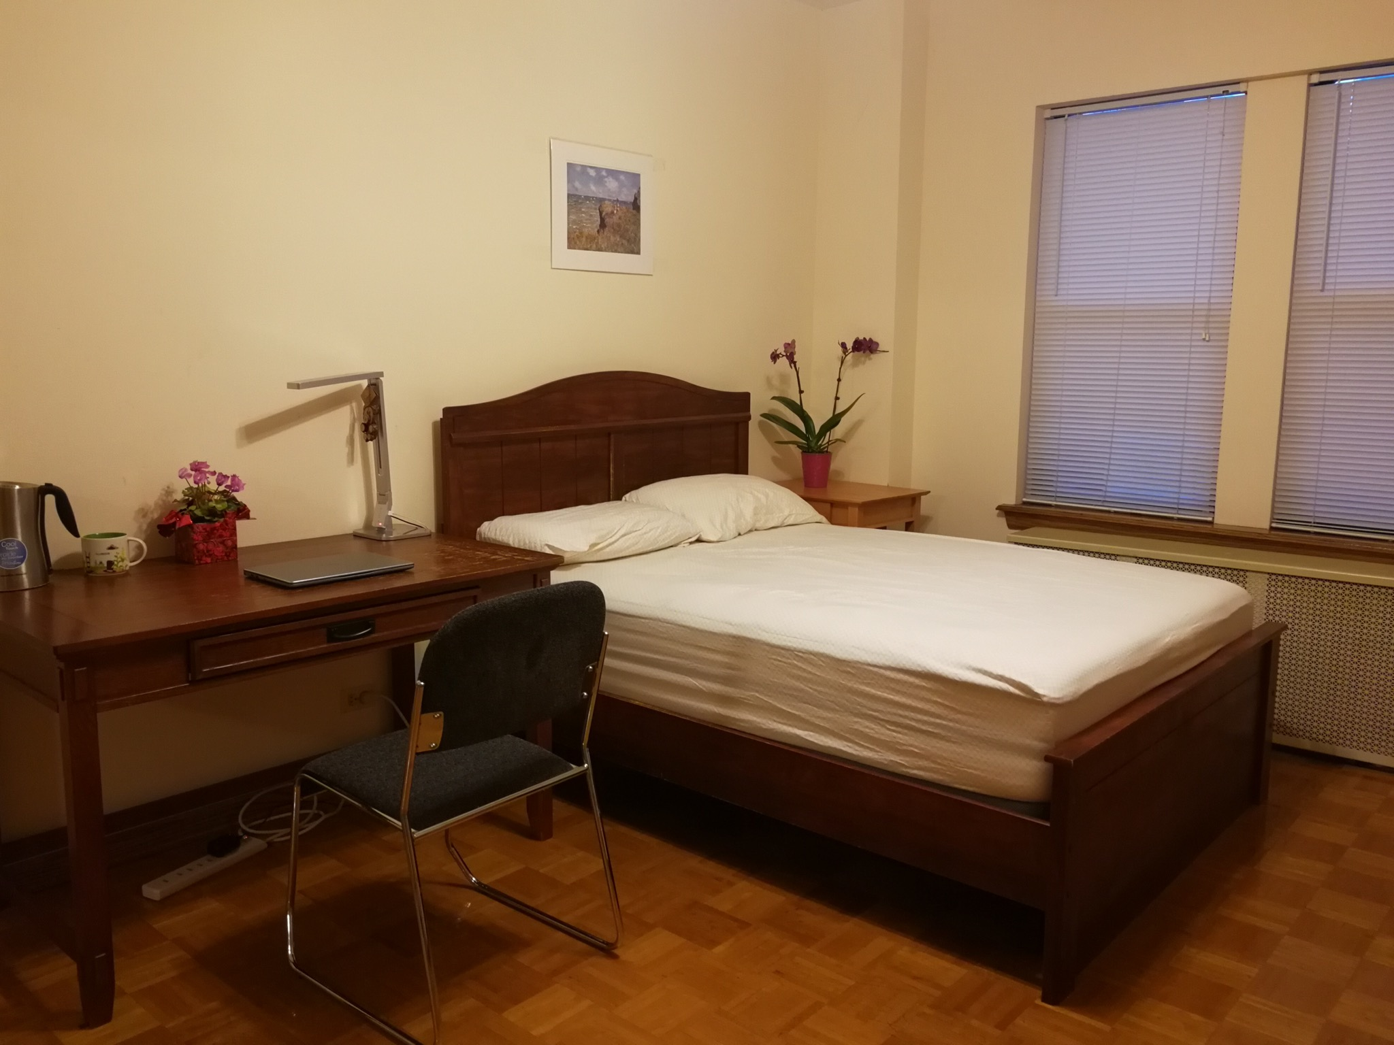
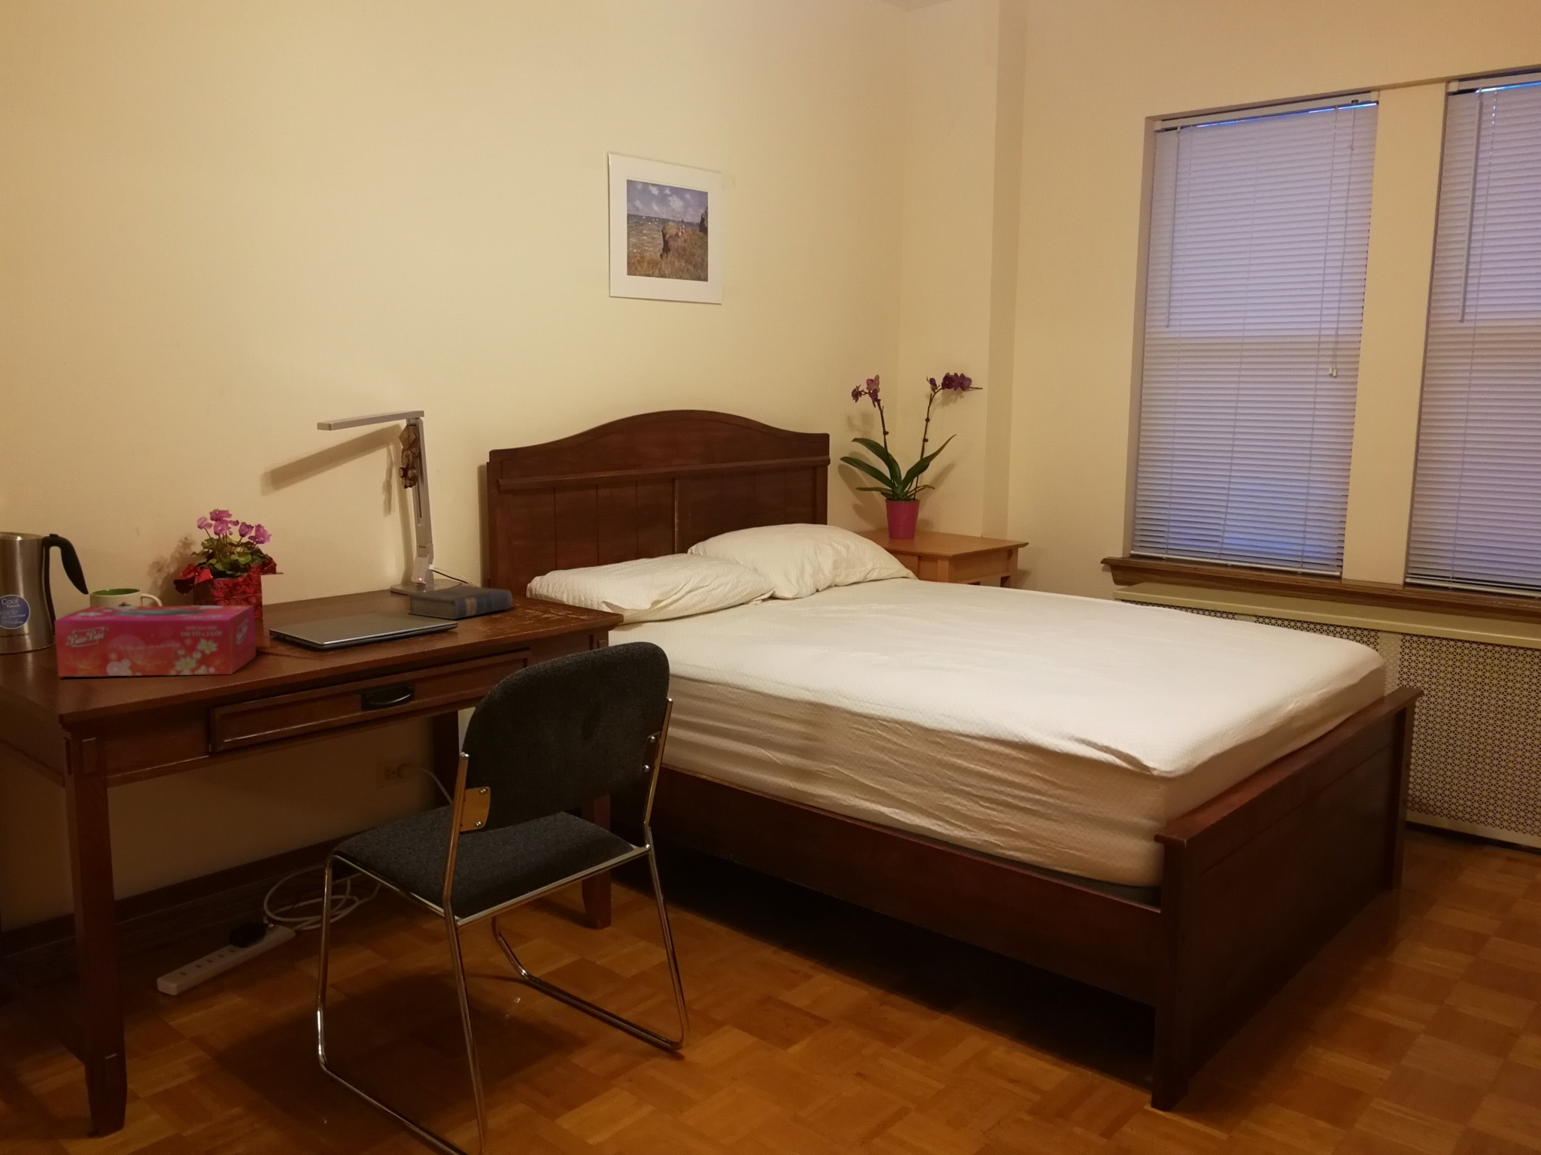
+ book [406,585,516,620]
+ tissue box [53,604,256,677]
